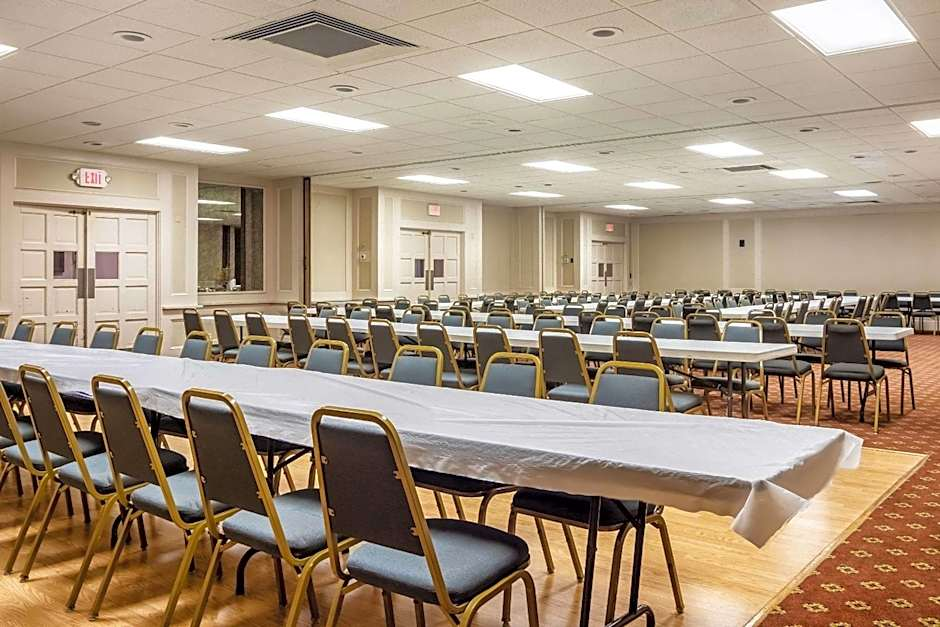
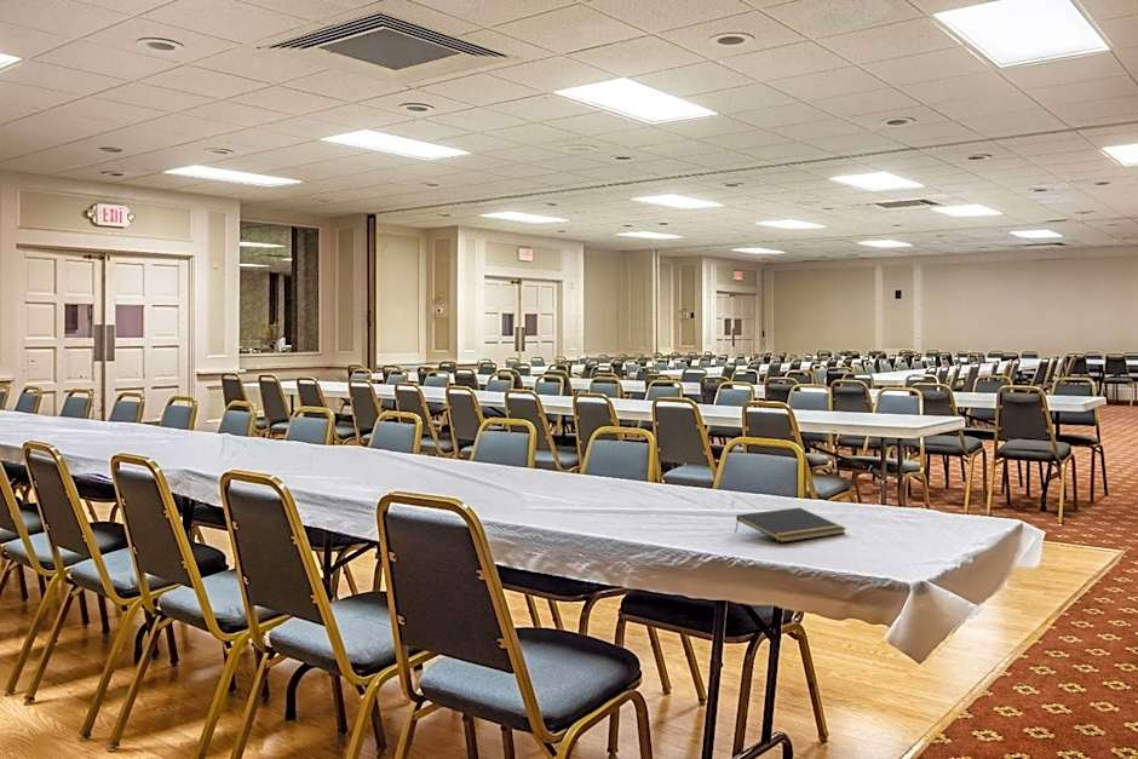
+ notepad [734,506,847,544]
